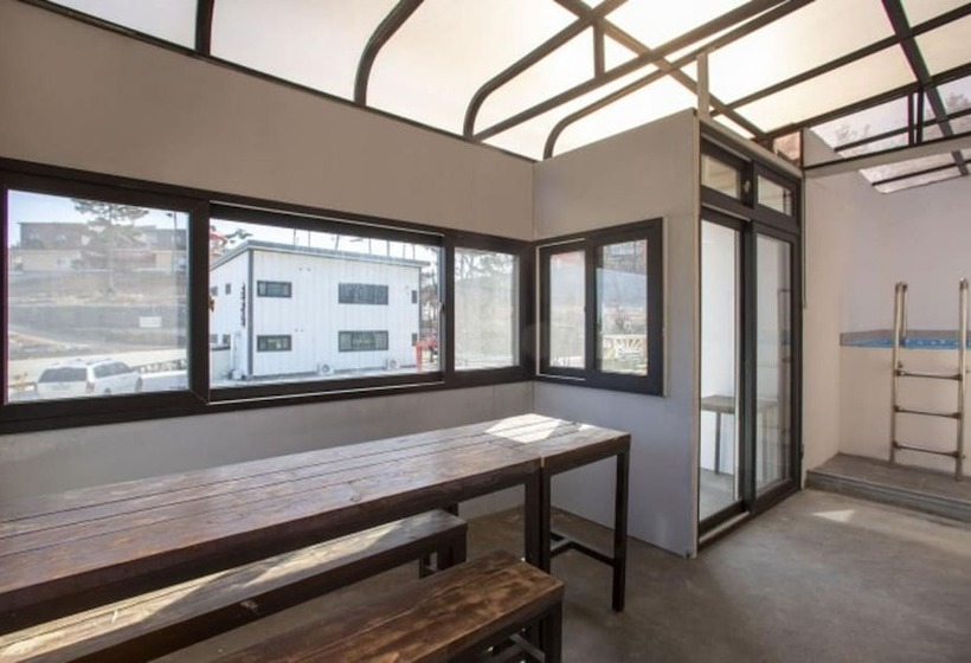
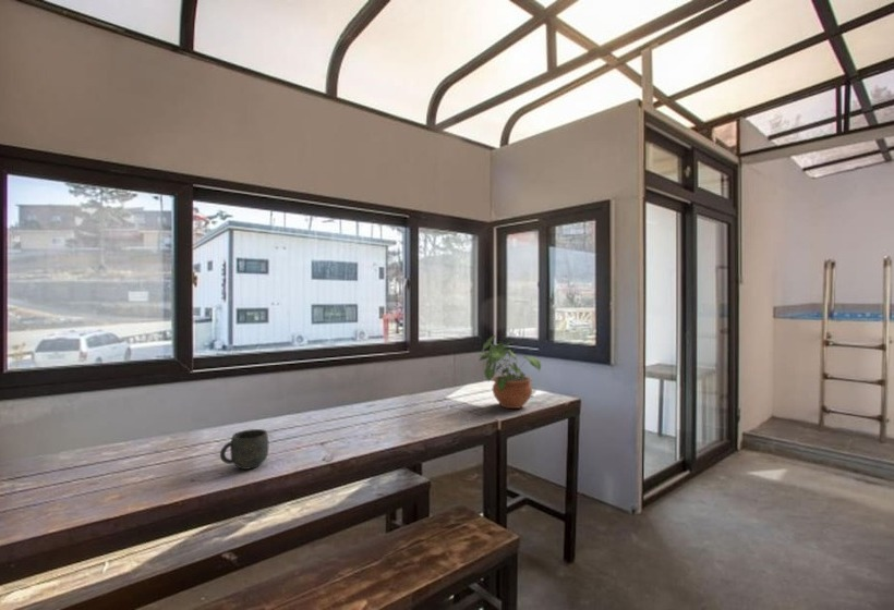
+ potted plant [478,334,542,410]
+ mug [219,428,269,471]
